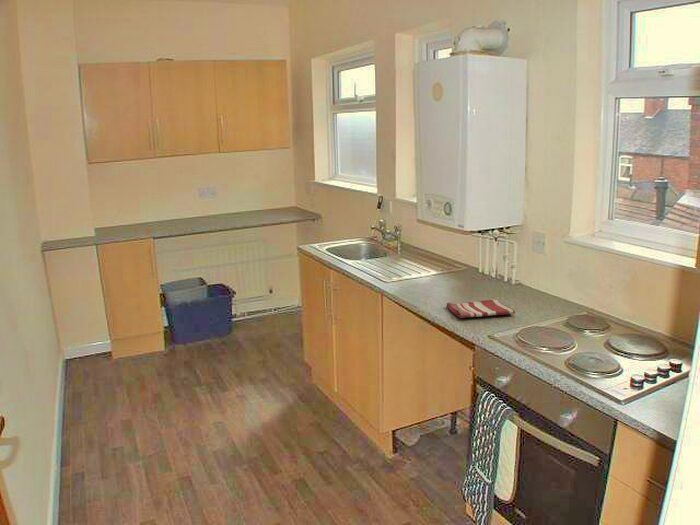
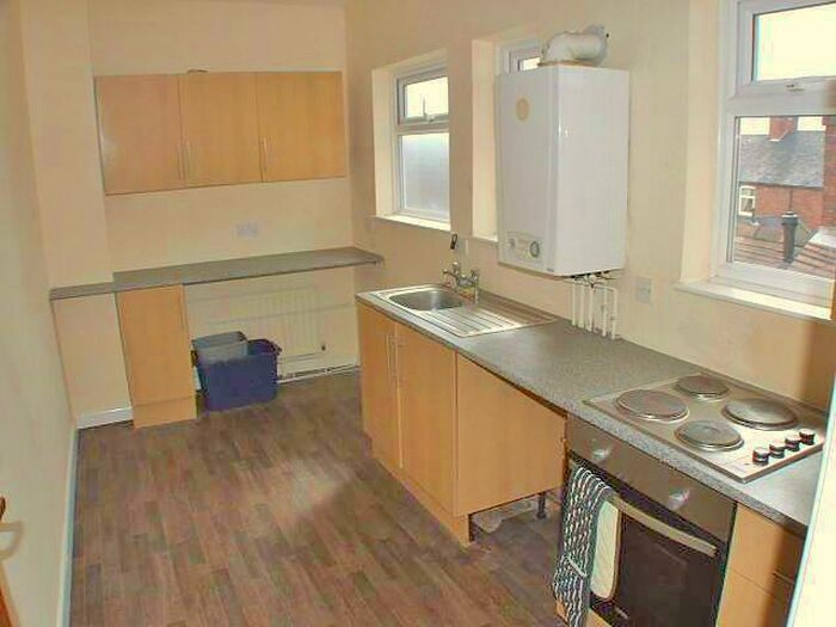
- dish towel [445,299,516,319]
